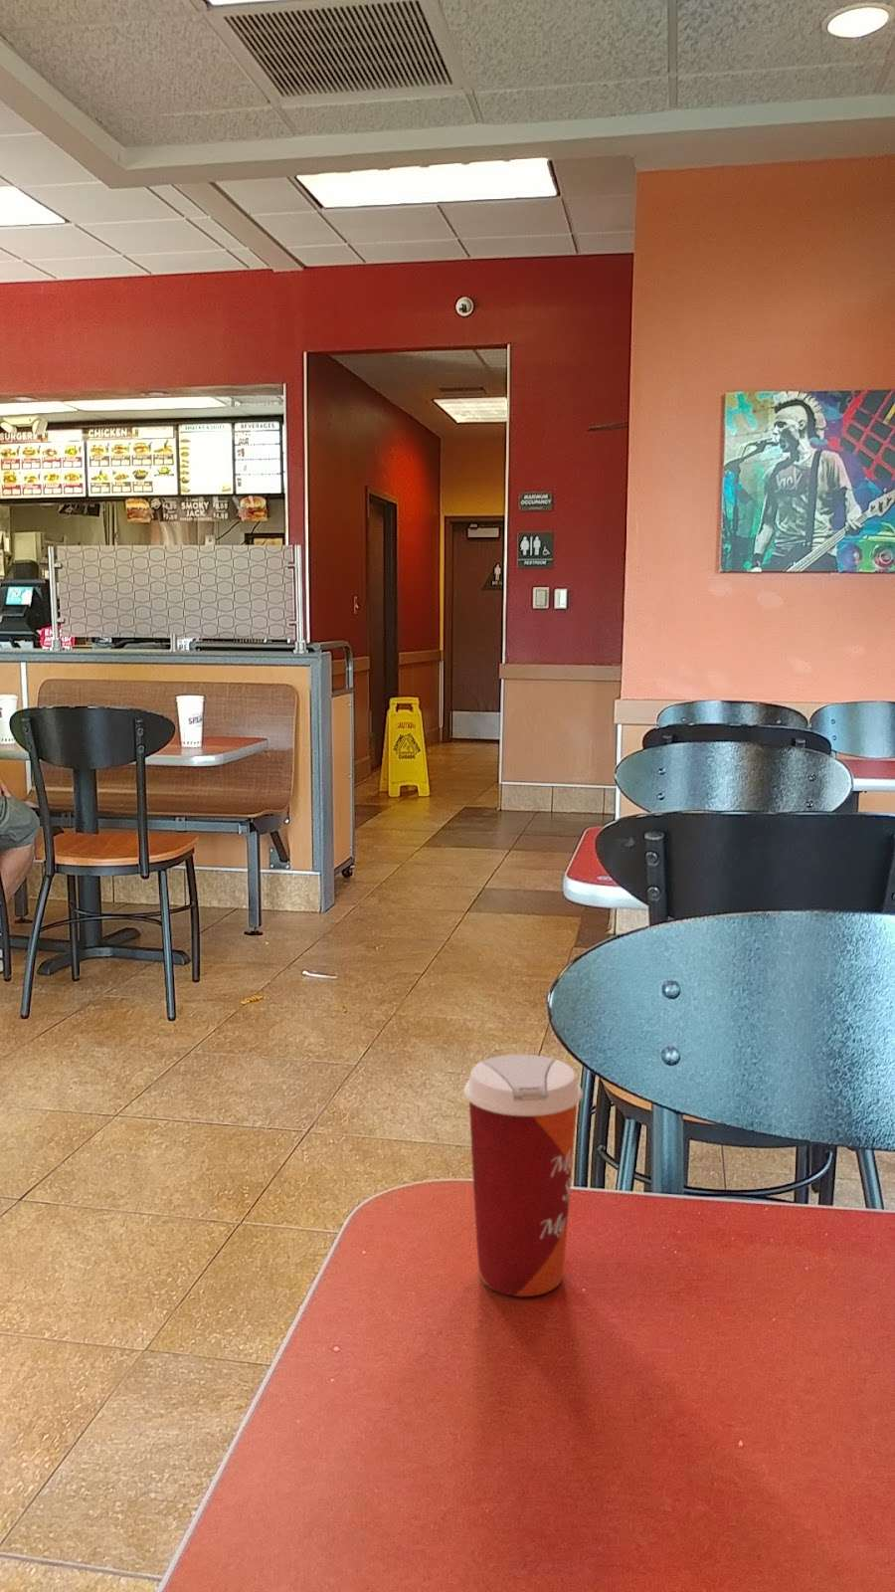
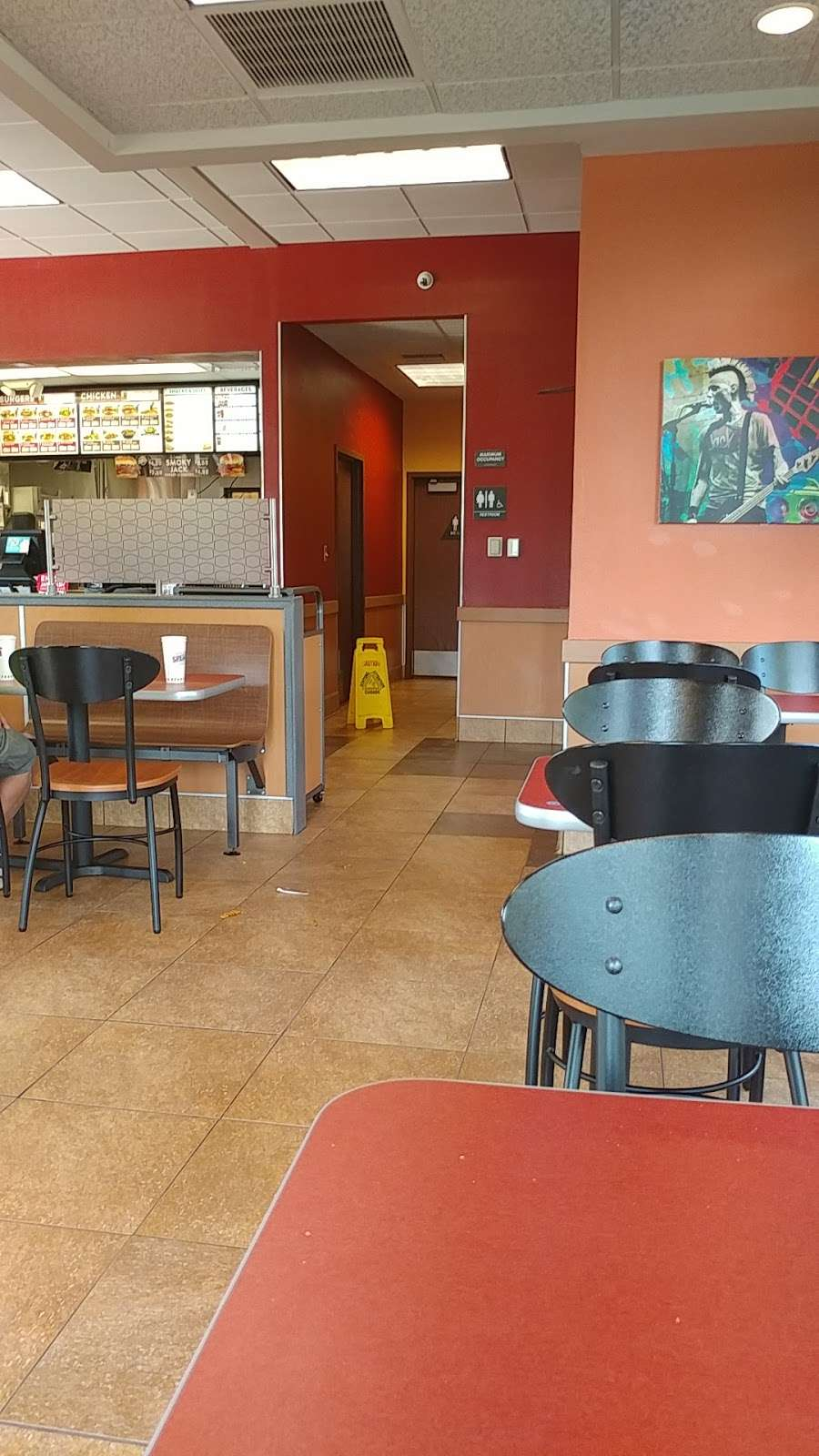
- paper cup [463,1054,584,1298]
